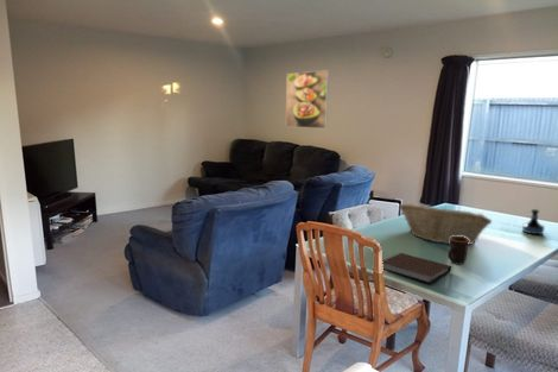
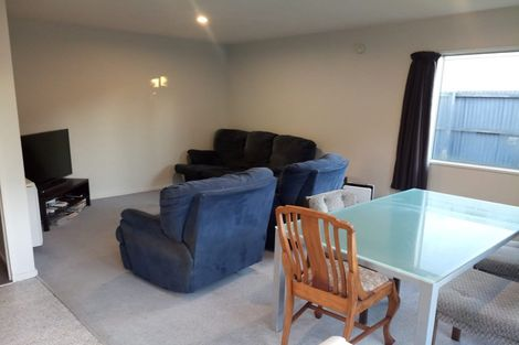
- tequila bottle [521,208,546,235]
- fruit basket [398,202,493,246]
- mug [446,237,469,265]
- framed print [285,69,330,130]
- notebook [381,252,452,285]
